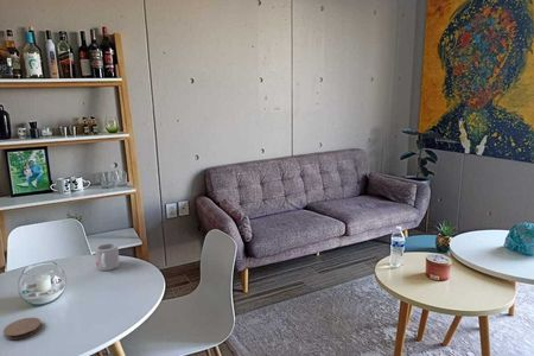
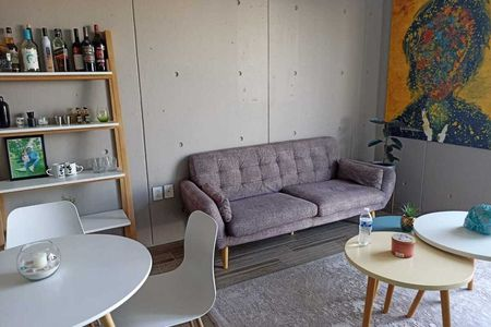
- coaster [2,317,43,341]
- mug [94,242,121,272]
